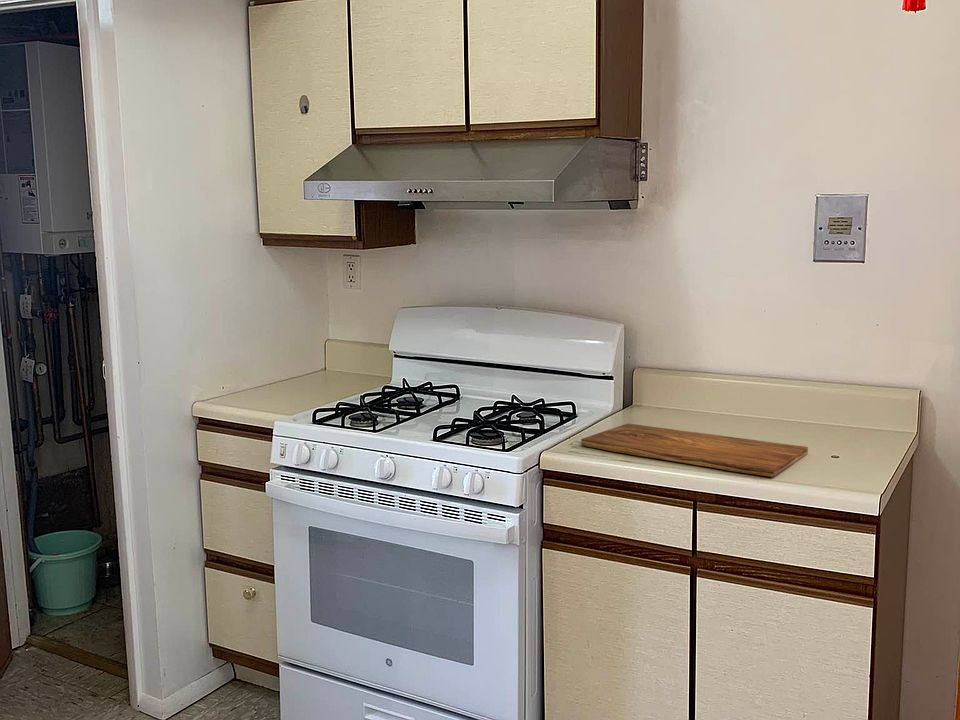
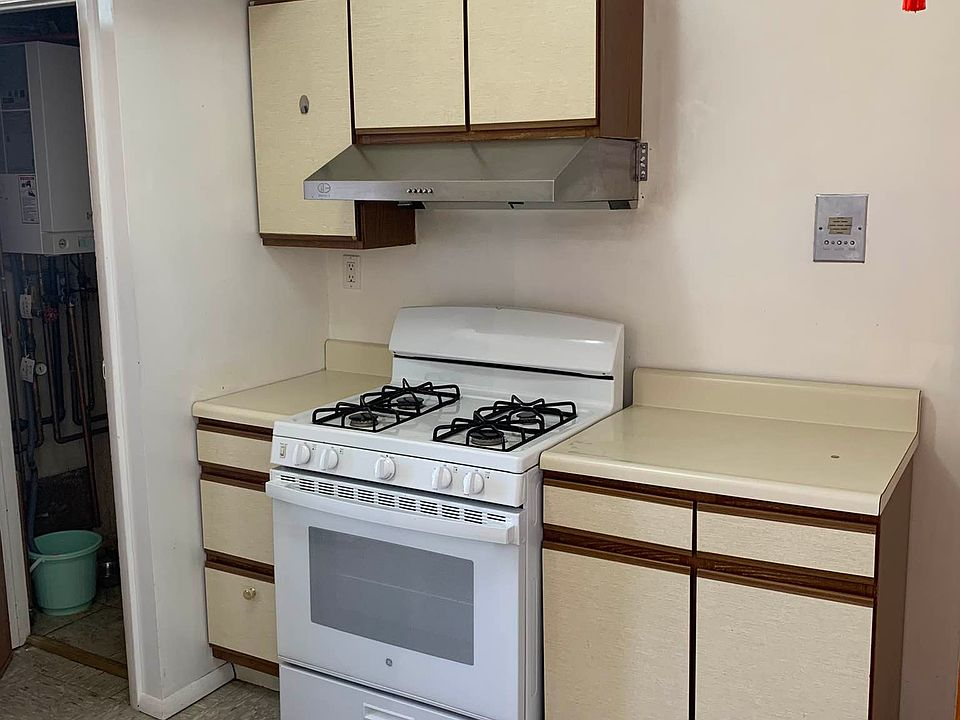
- cutting board [580,423,809,478]
